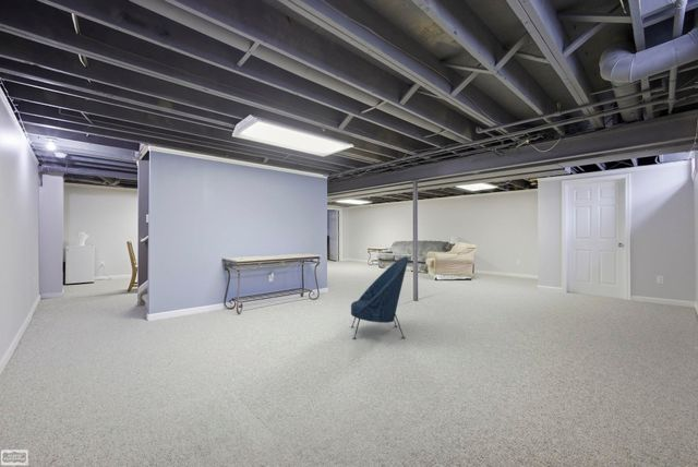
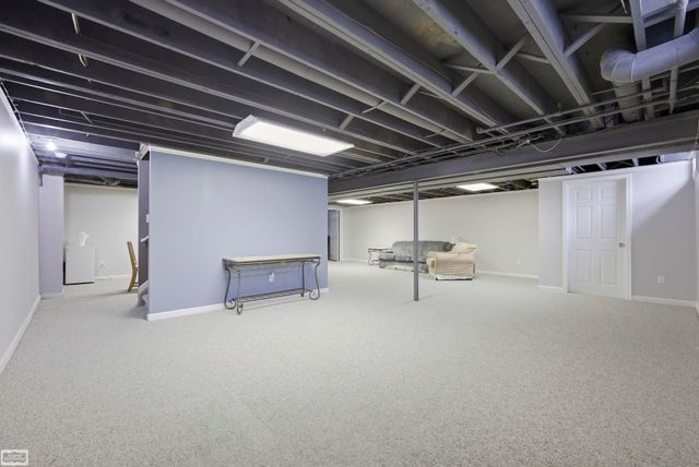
- lounge chair [349,256,410,340]
